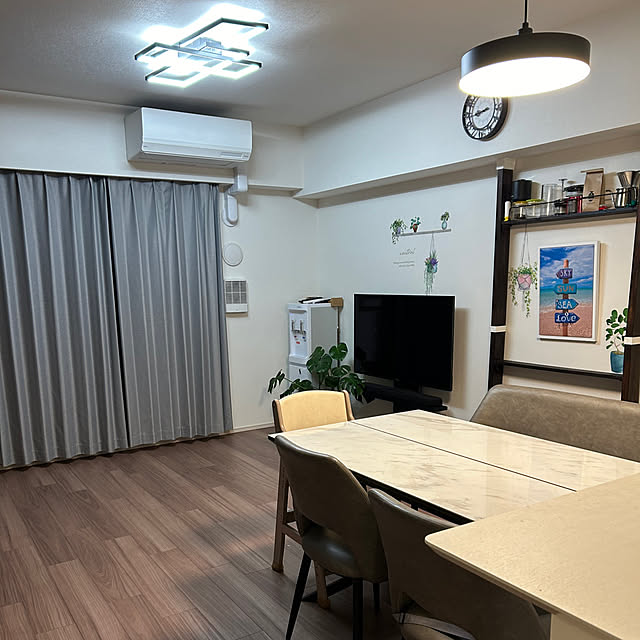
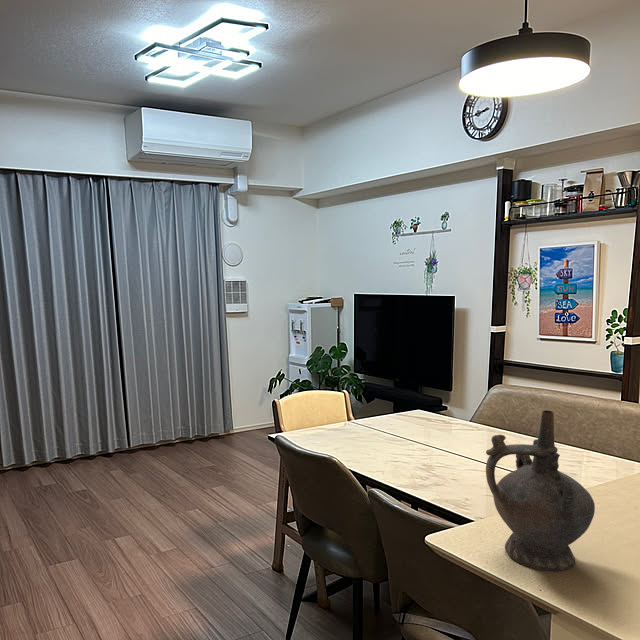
+ ceremonial vessel [485,409,596,572]
